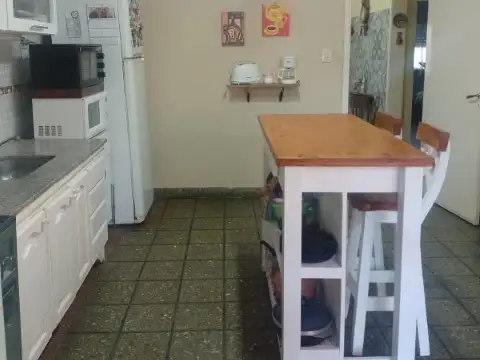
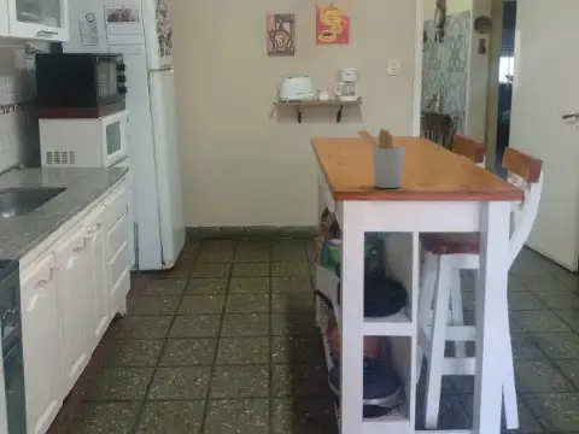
+ utensil holder [355,128,405,189]
